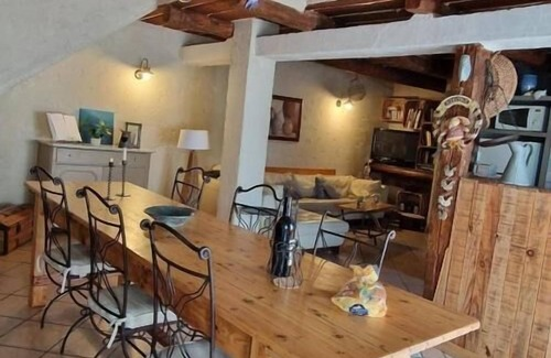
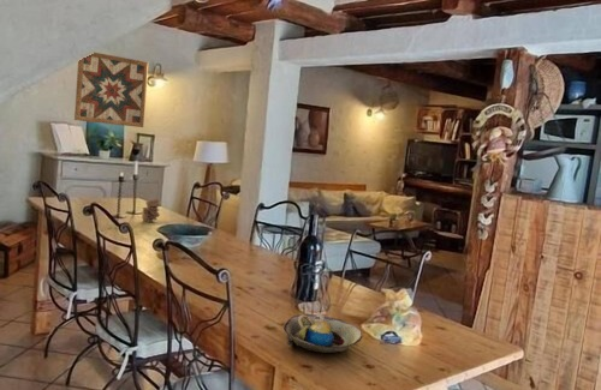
+ wall art [73,52,149,128]
+ decorative bowl [281,311,363,354]
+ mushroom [141,198,162,223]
